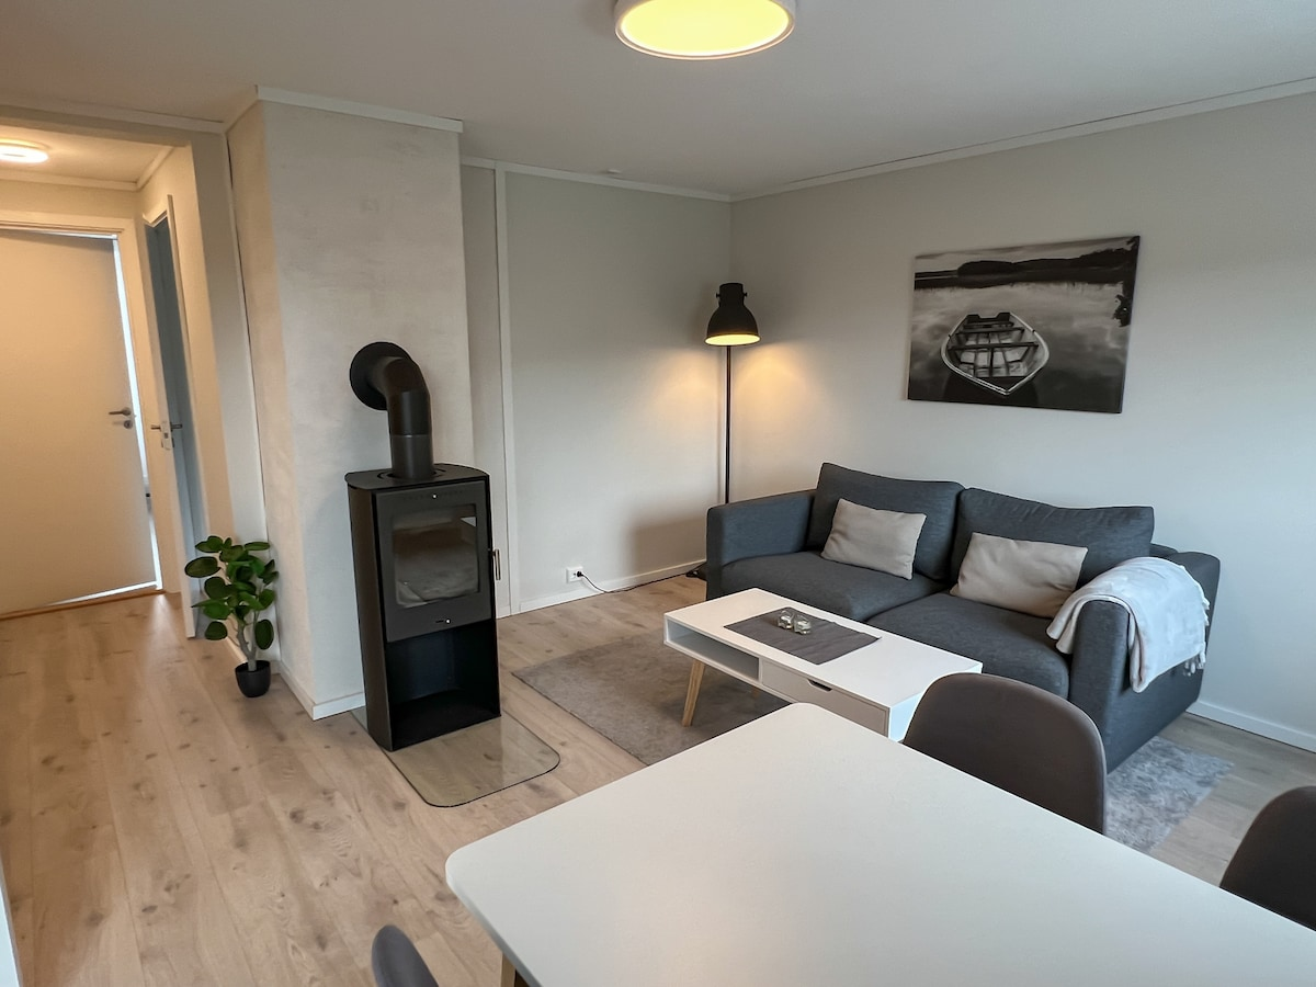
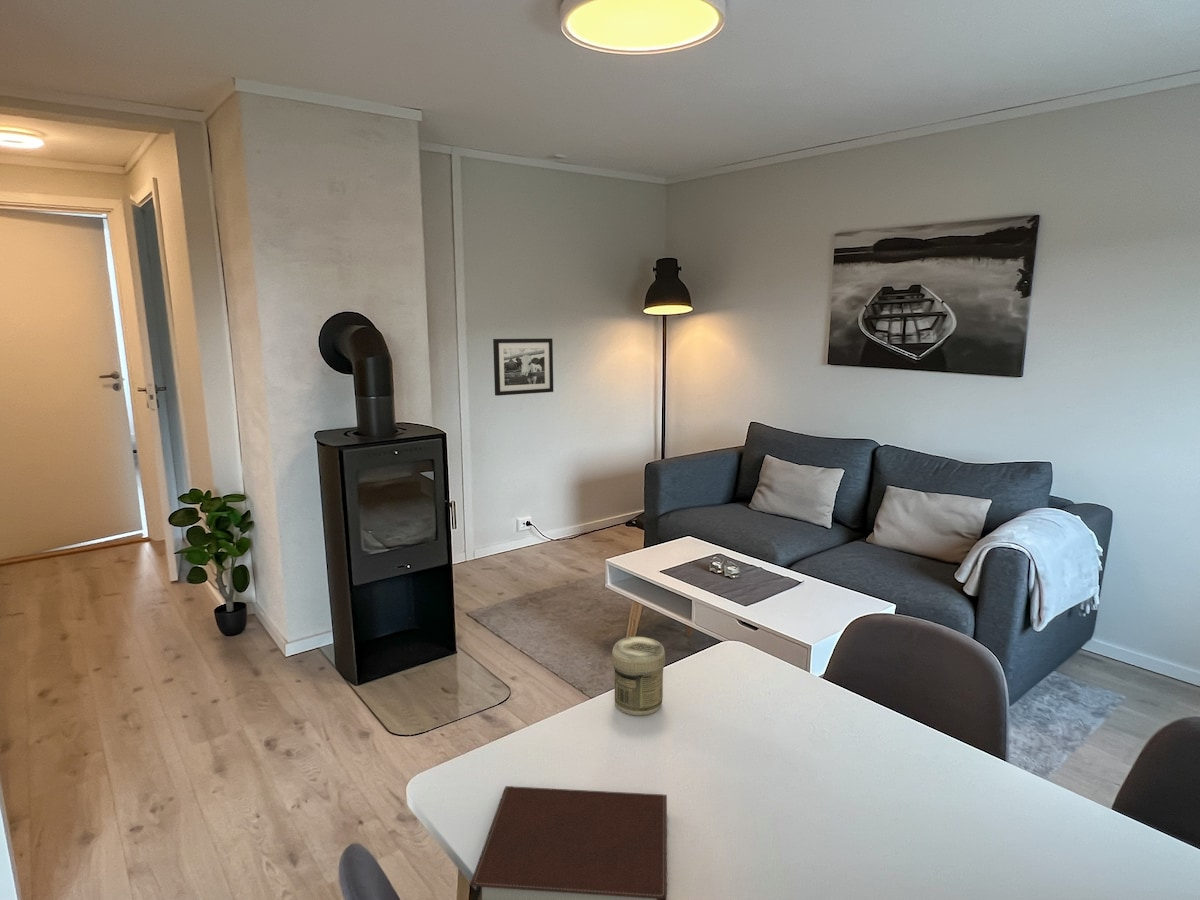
+ jar [611,636,666,716]
+ notebook [469,785,668,900]
+ picture frame [492,337,554,397]
